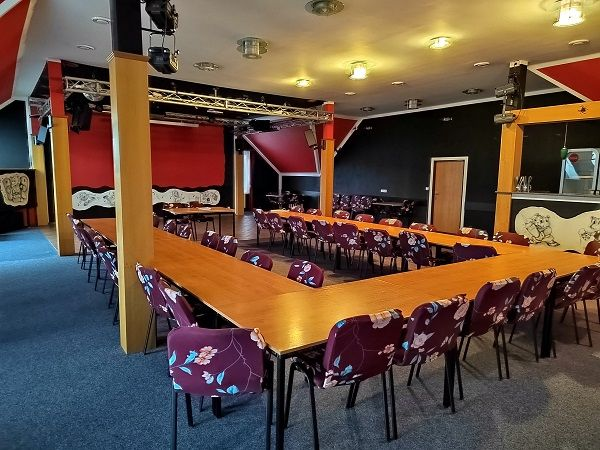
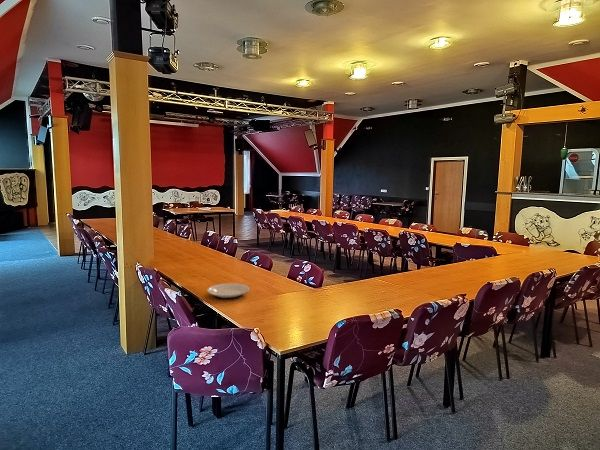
+ plate [206,282,250,300]
